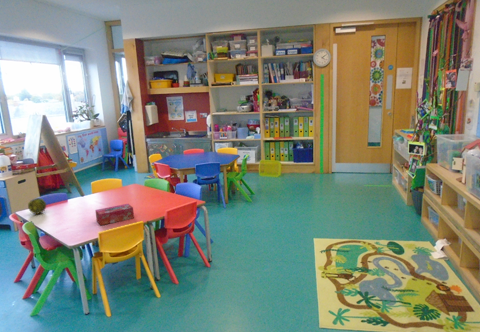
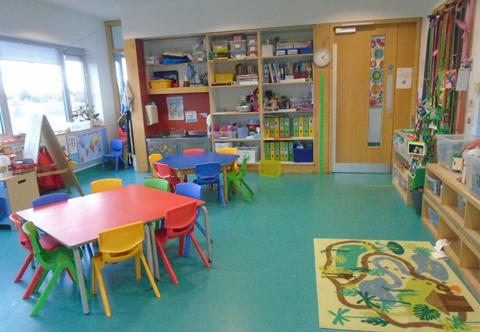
- tissue box [94,203,135,226]
- decorative ball [27,197,47,215]
